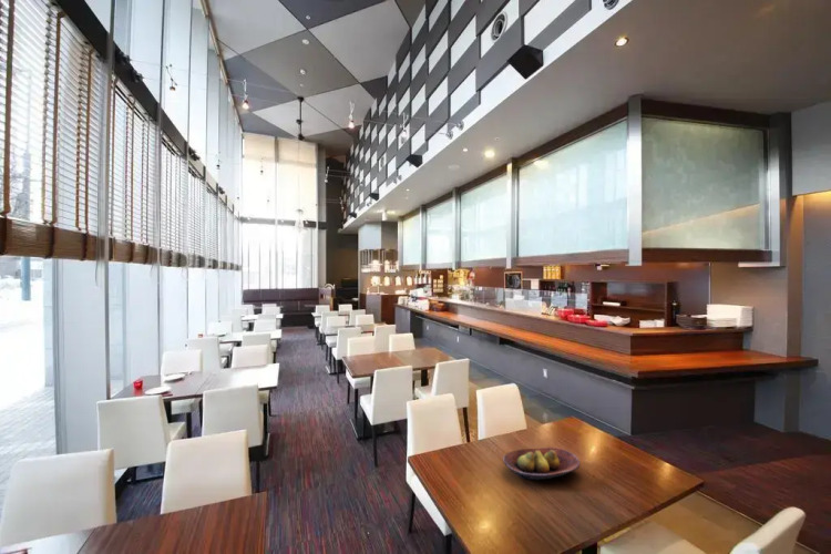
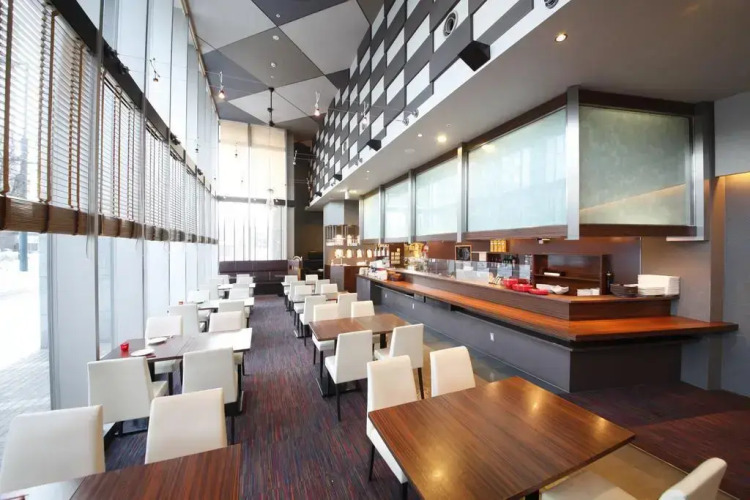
- fruit bowl [502,447,581,481]
